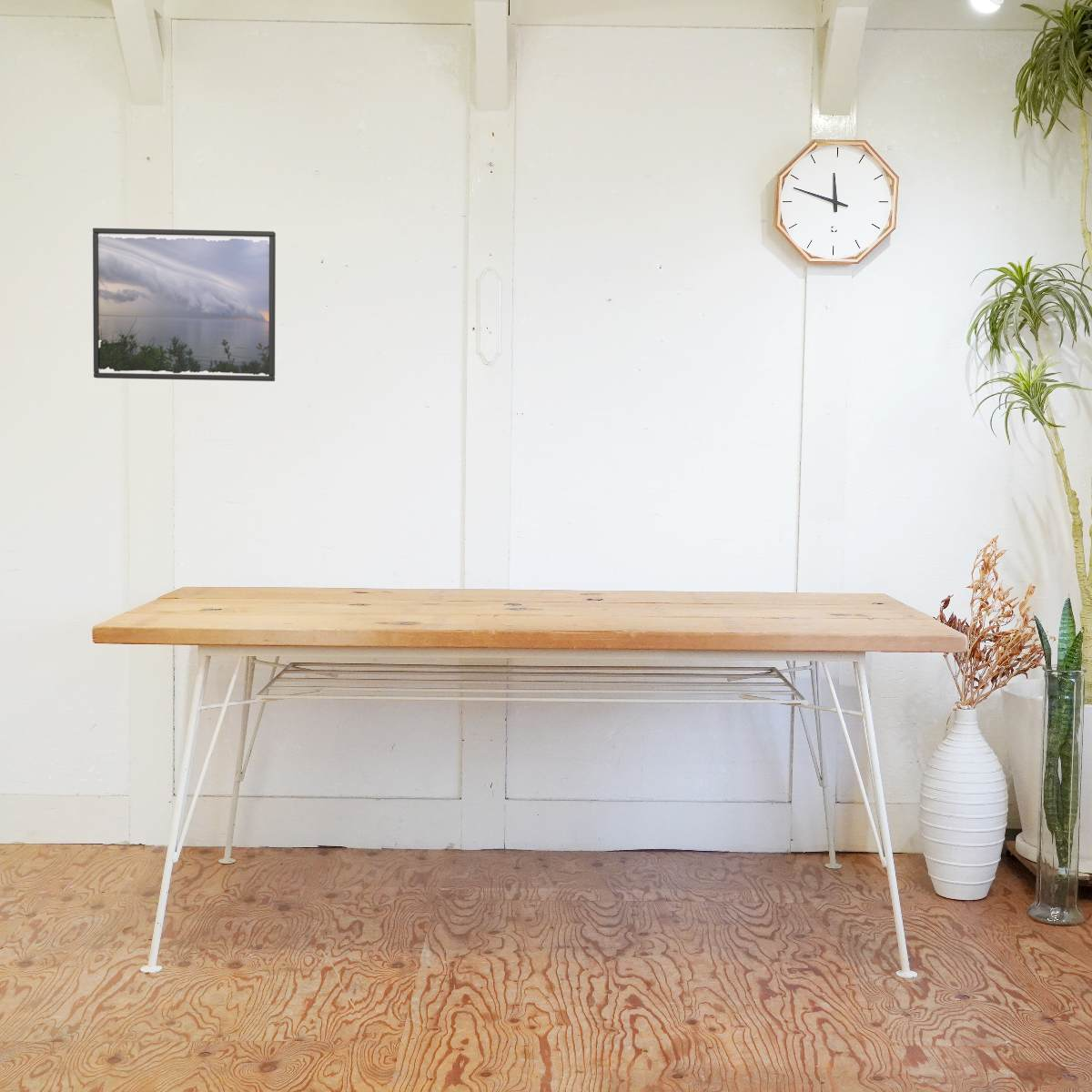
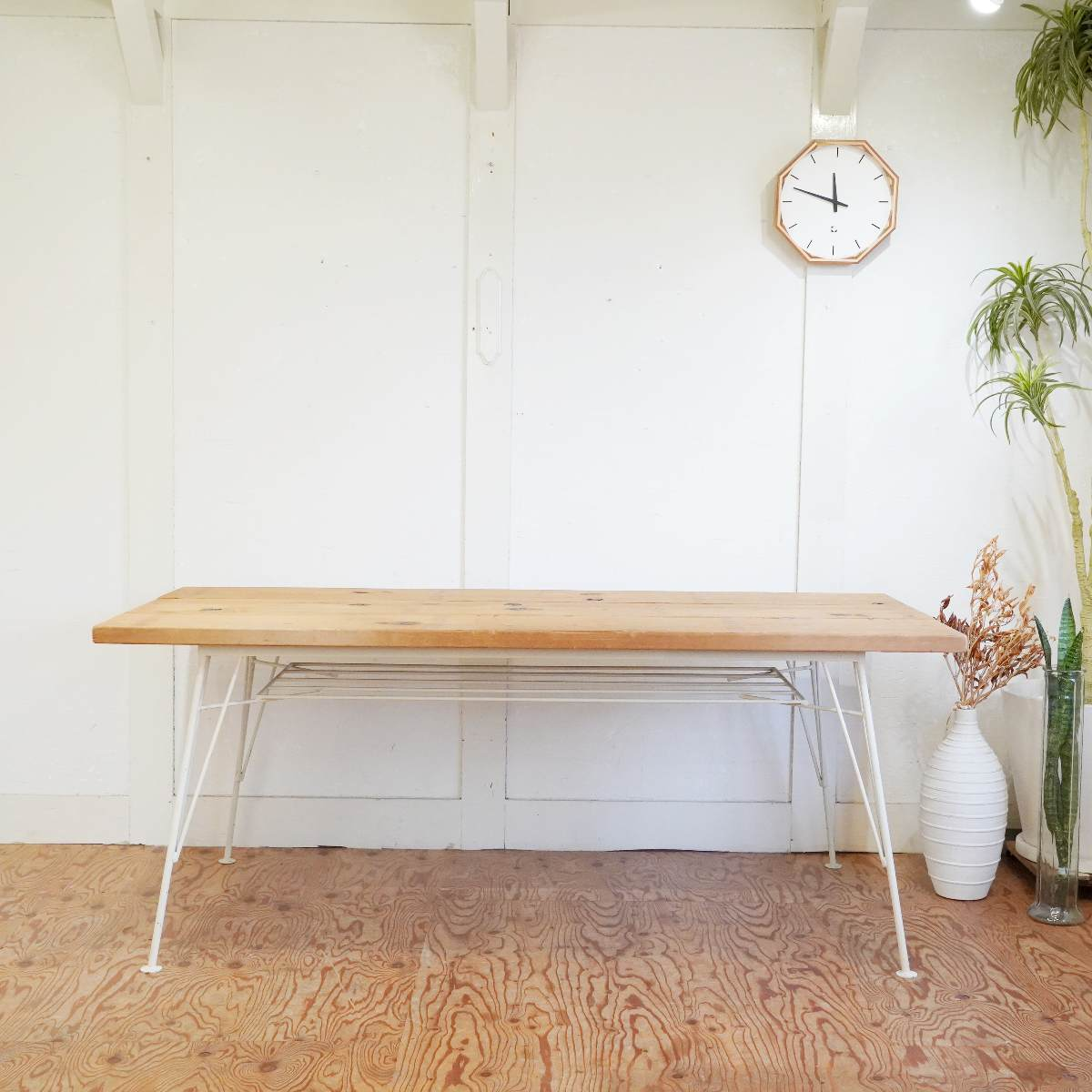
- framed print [92,227,277,382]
